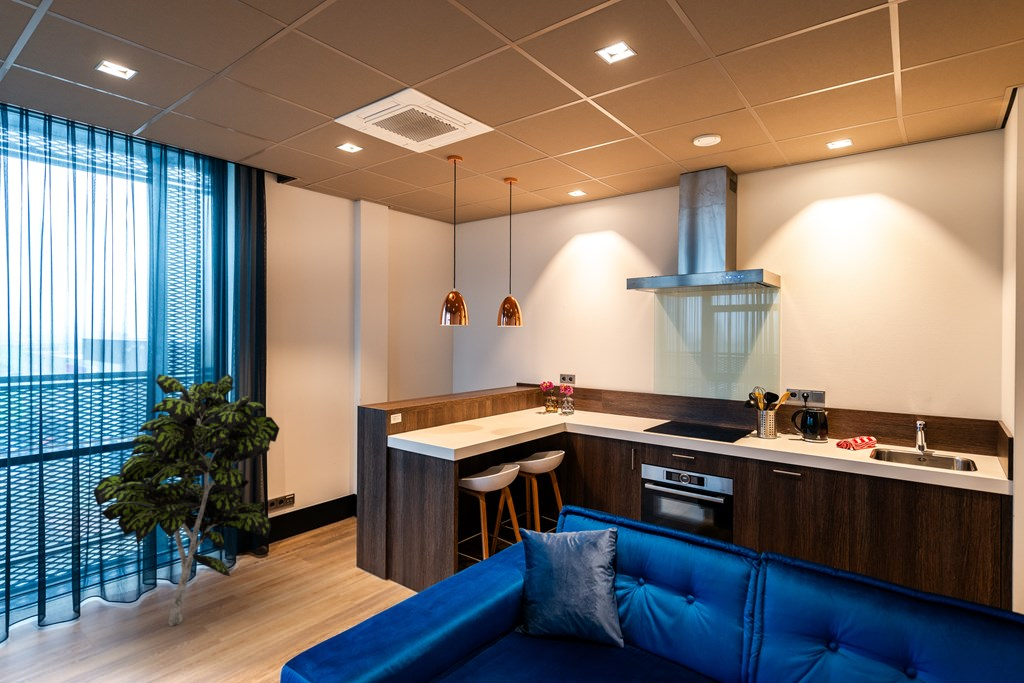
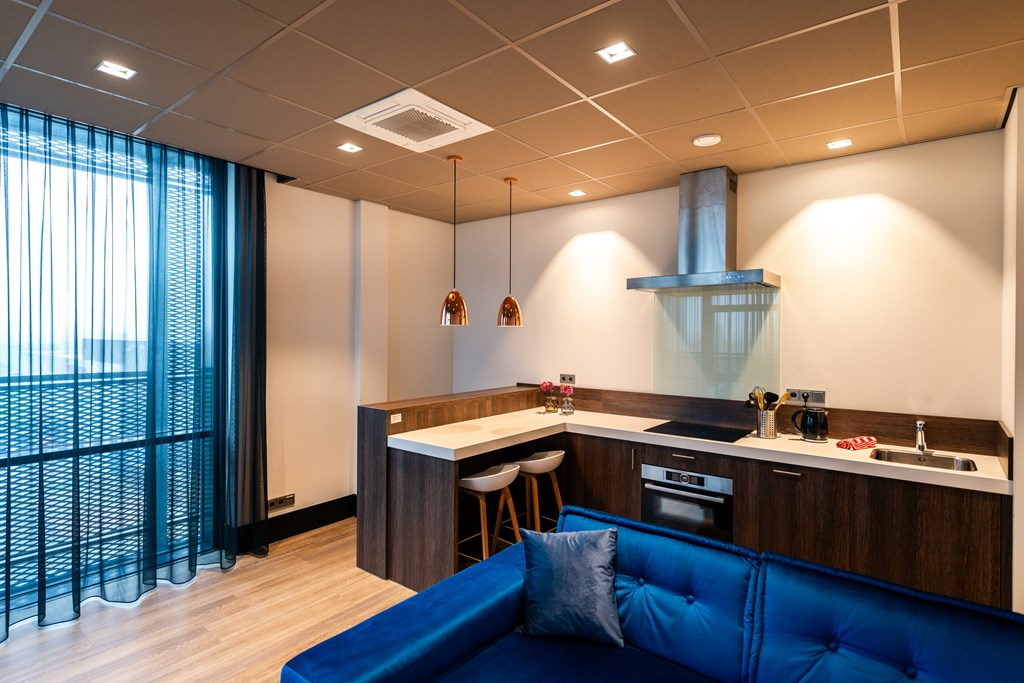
- indoor plant [93,373,280,627]
